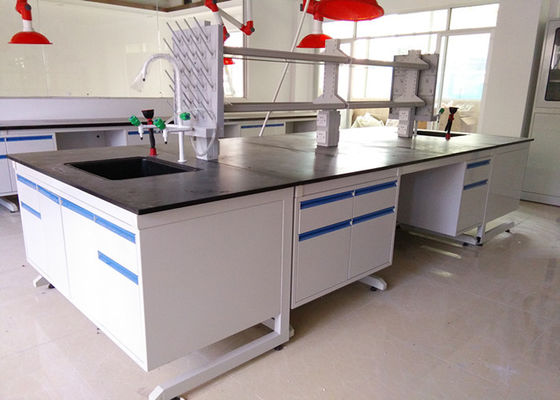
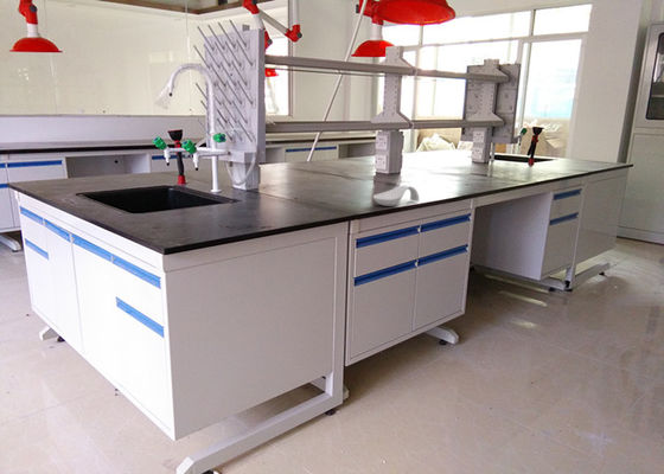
+ spoon rest [372,185,420,207]
